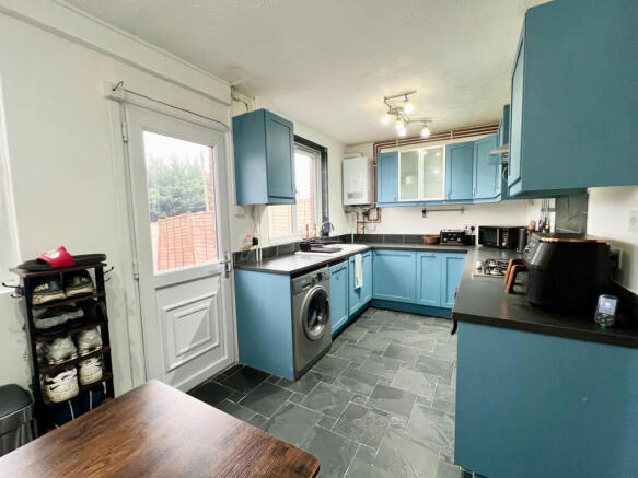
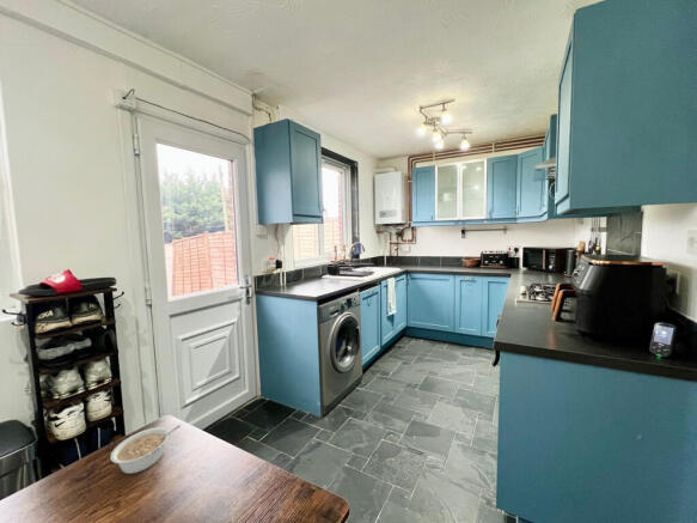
+ legume [109,424,182,475]
